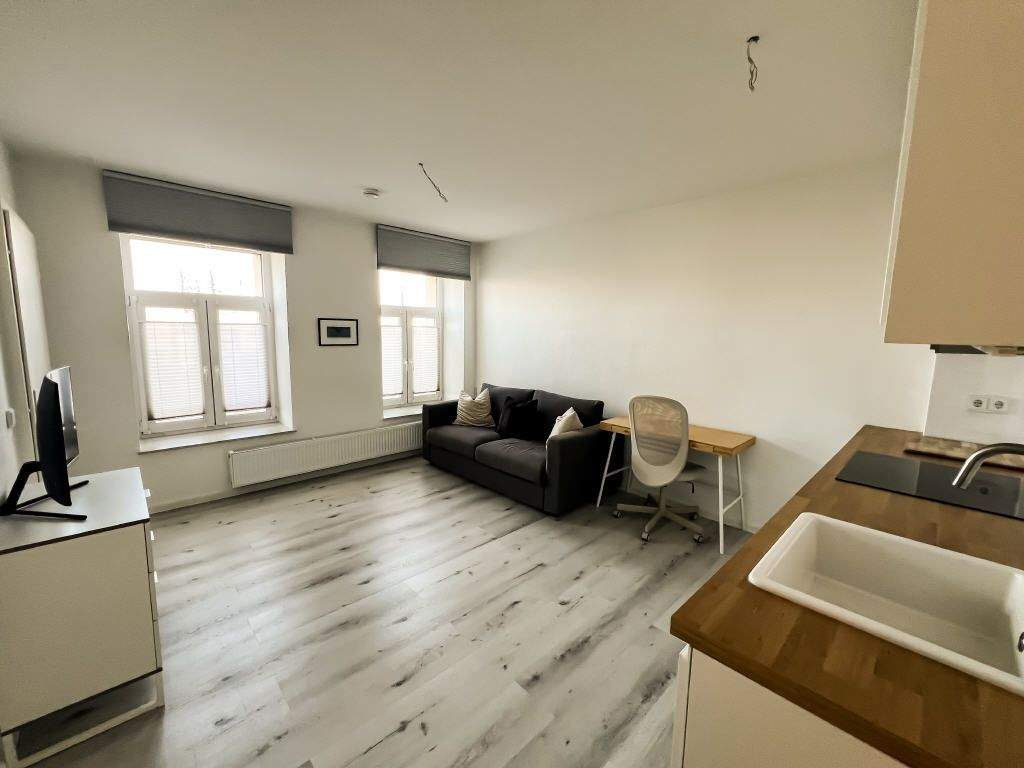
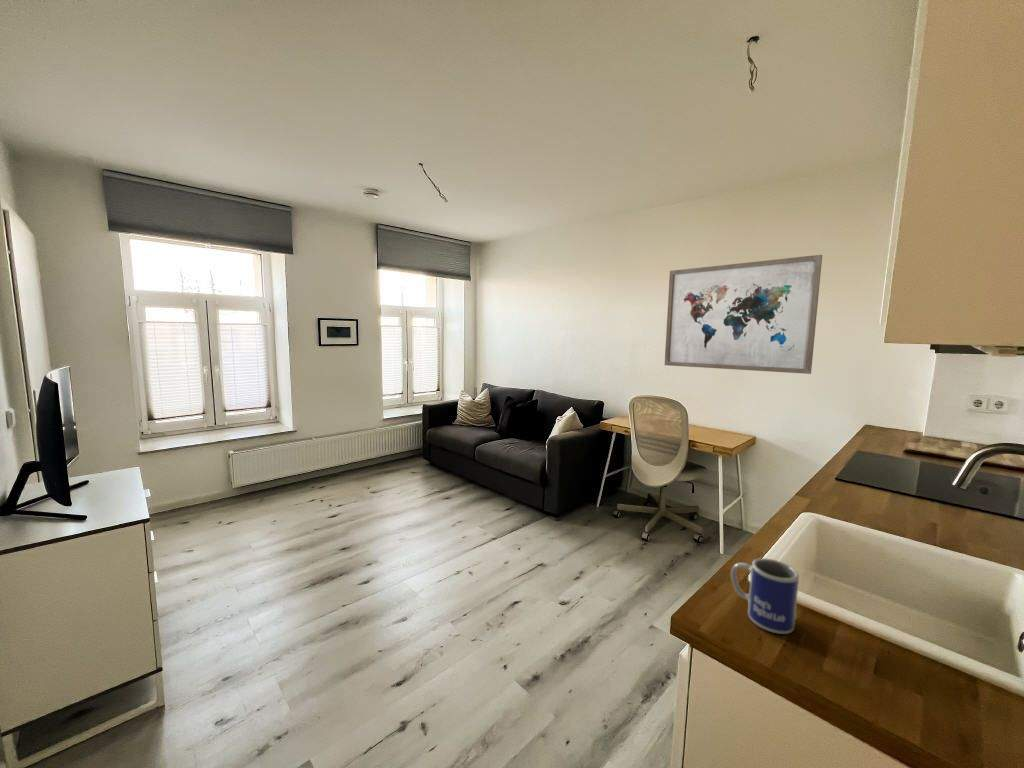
+ mug [730,557,800,635]
+ wall art [664,254,823,375]
